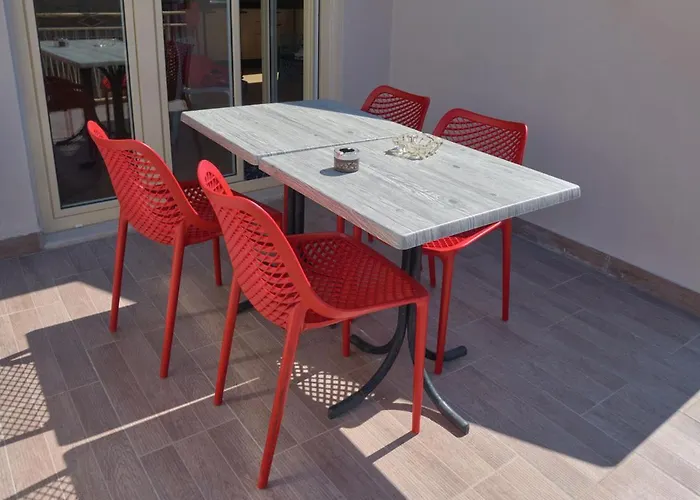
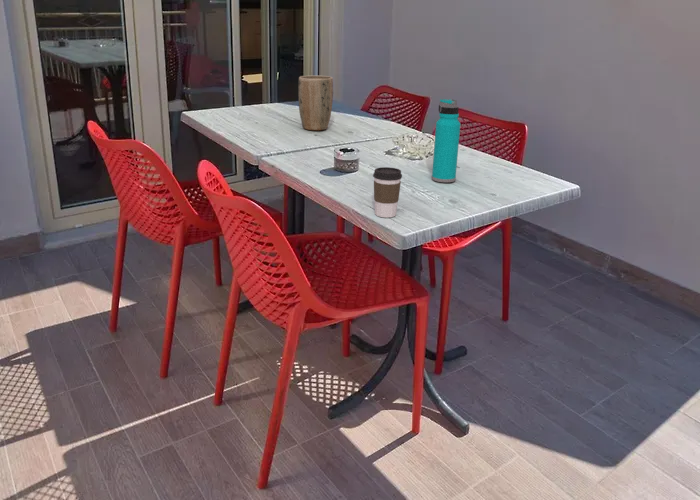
+ water bottle [431,98,461,183]
+ coffee cup [372,166,403,218]
+ plant pot [298,75,334,131]
